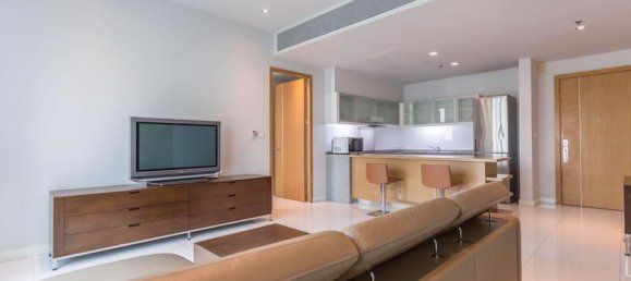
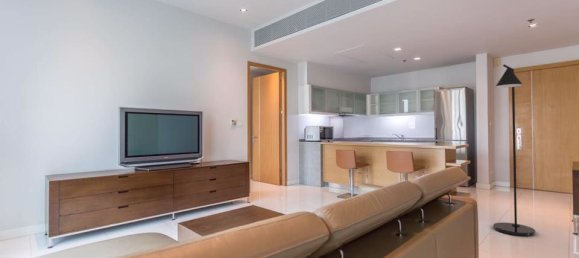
+ floor lamp [492,64,536,237]
